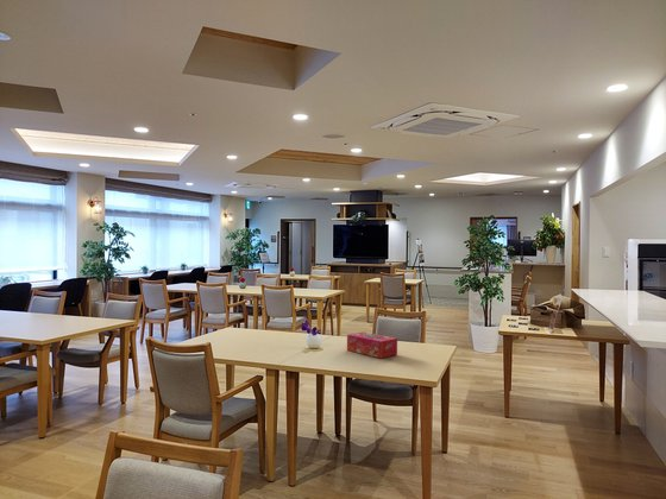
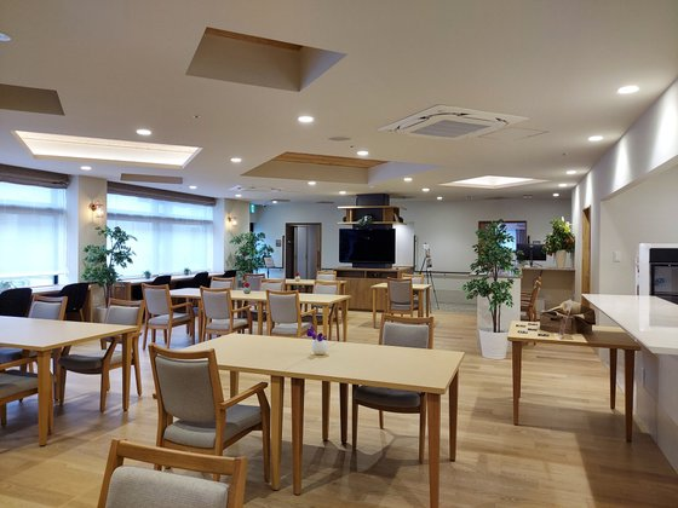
- tissue box [346,331,398,359]
